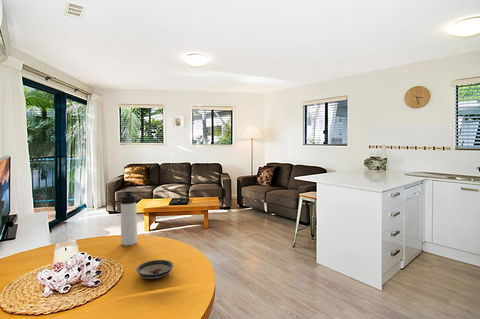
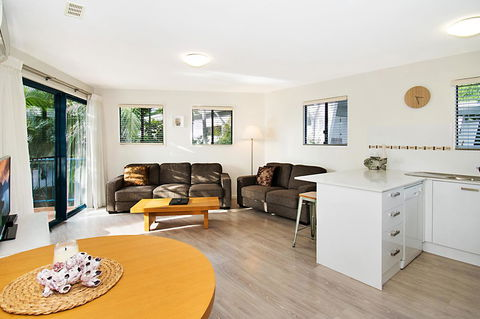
- saucer [135,259,174,280]
- thermos bottle [120,190,138,247]
